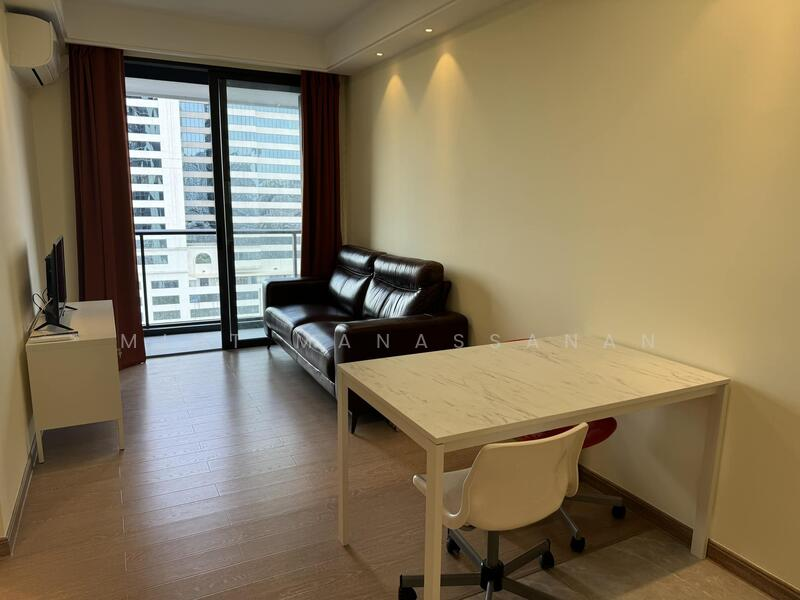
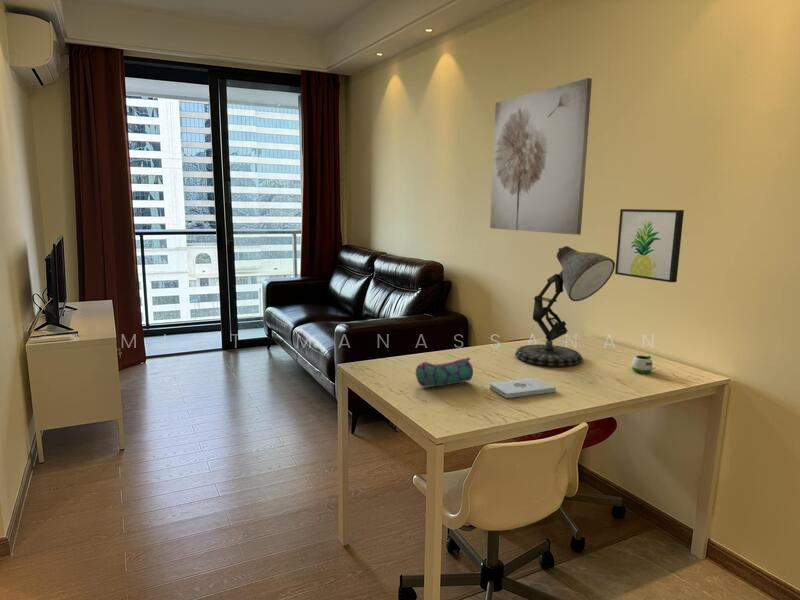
+ mug [631,355,657,374]
+ wall art [614,208,685,283]
+ wall art [489,77,593,236]
+ notepad [489,377,557,399]
+ pencil case [415,356,474,388]
+ desk lamp [514,245,616,367]
